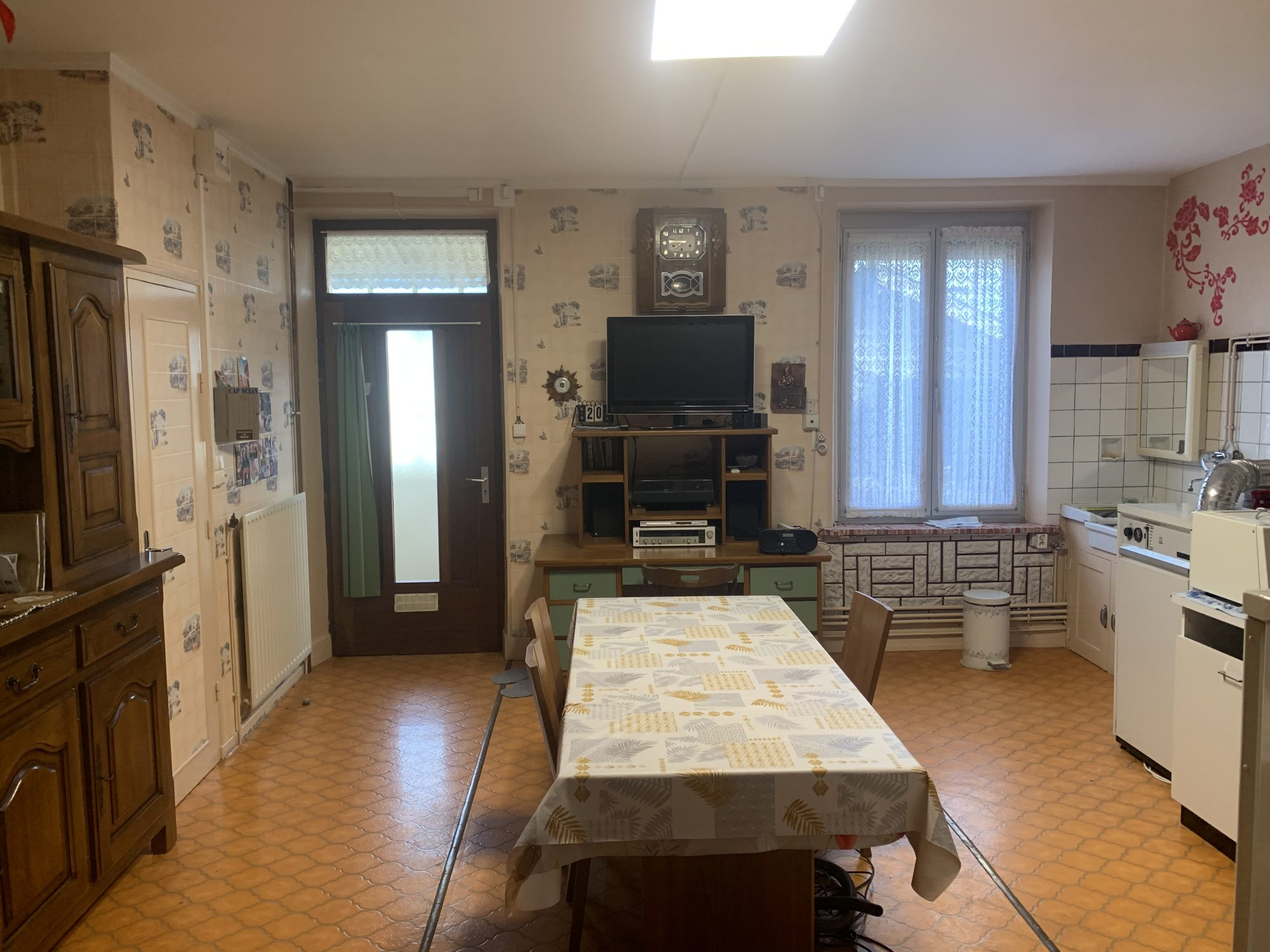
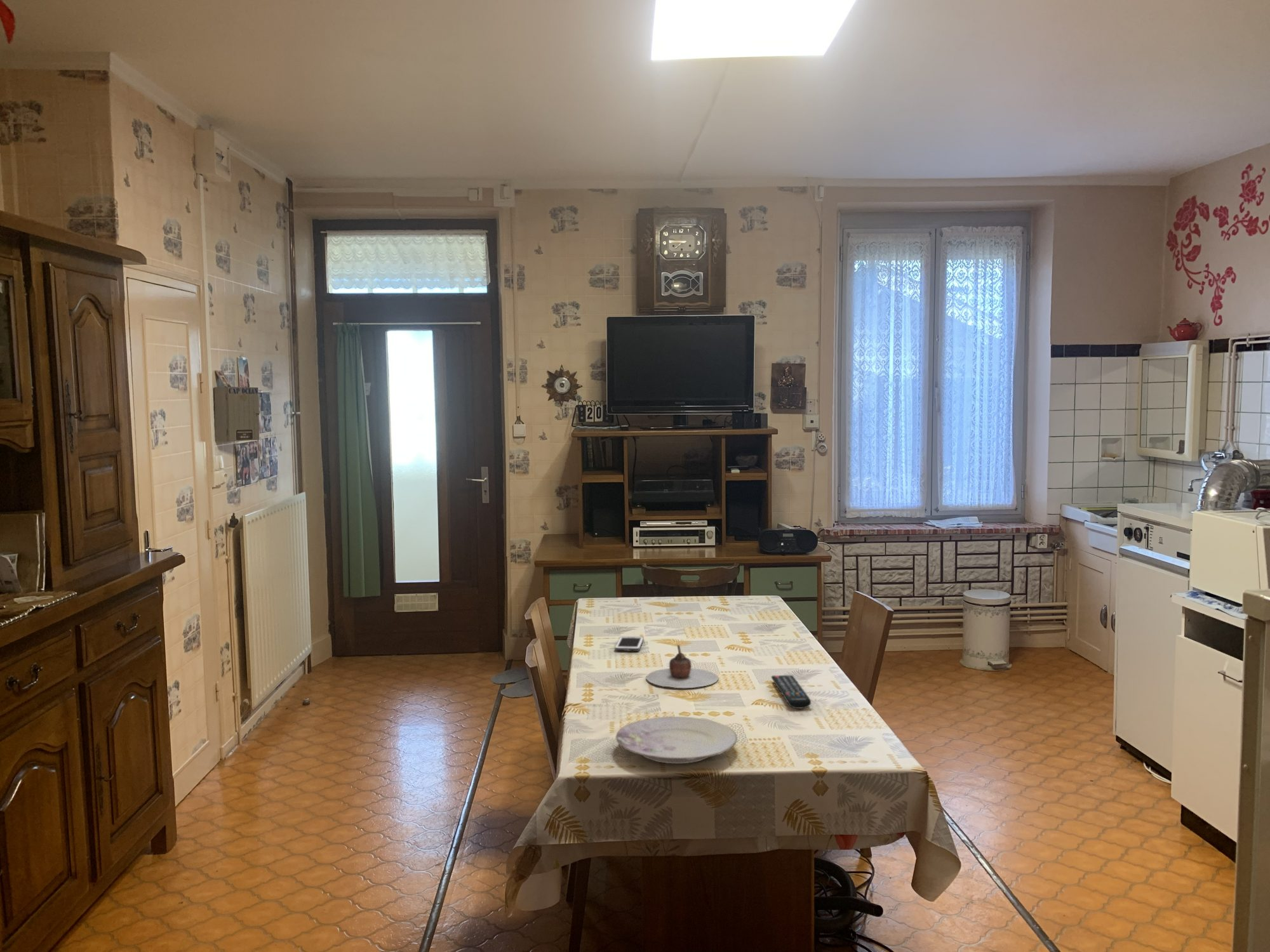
+ cell phone [614,636,645,652]
+ plate [615,716,738,764]
+ teapot [646,644,719,689]
+ remote control [771,675,812,709]
